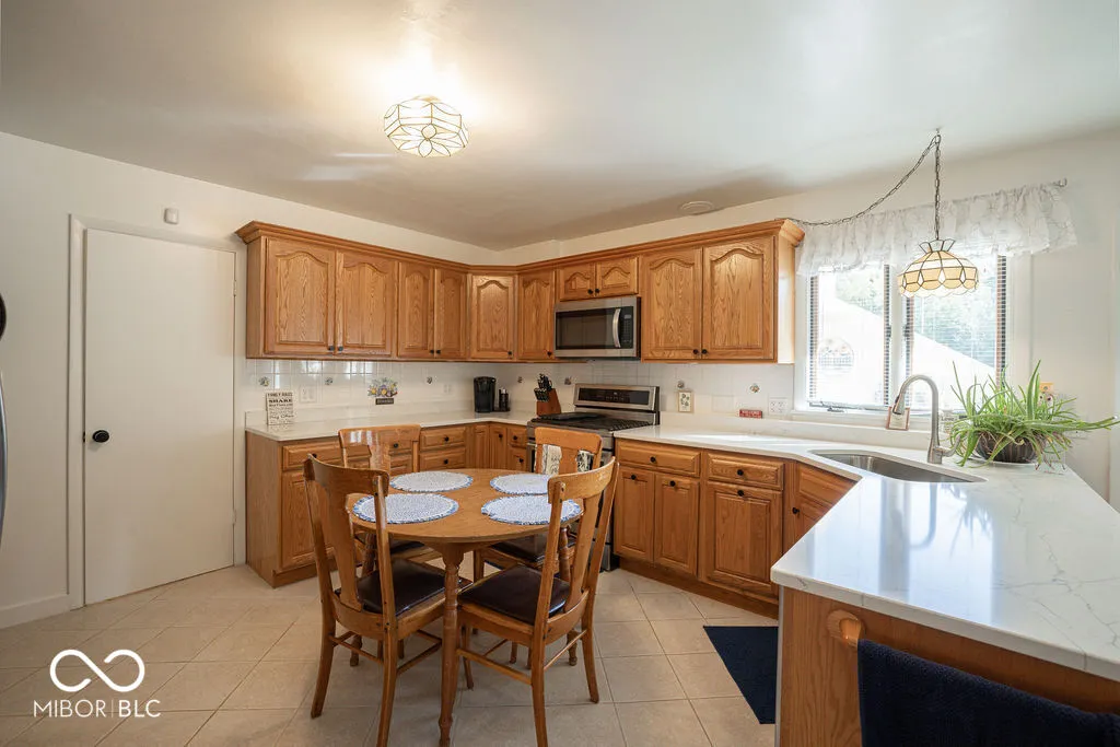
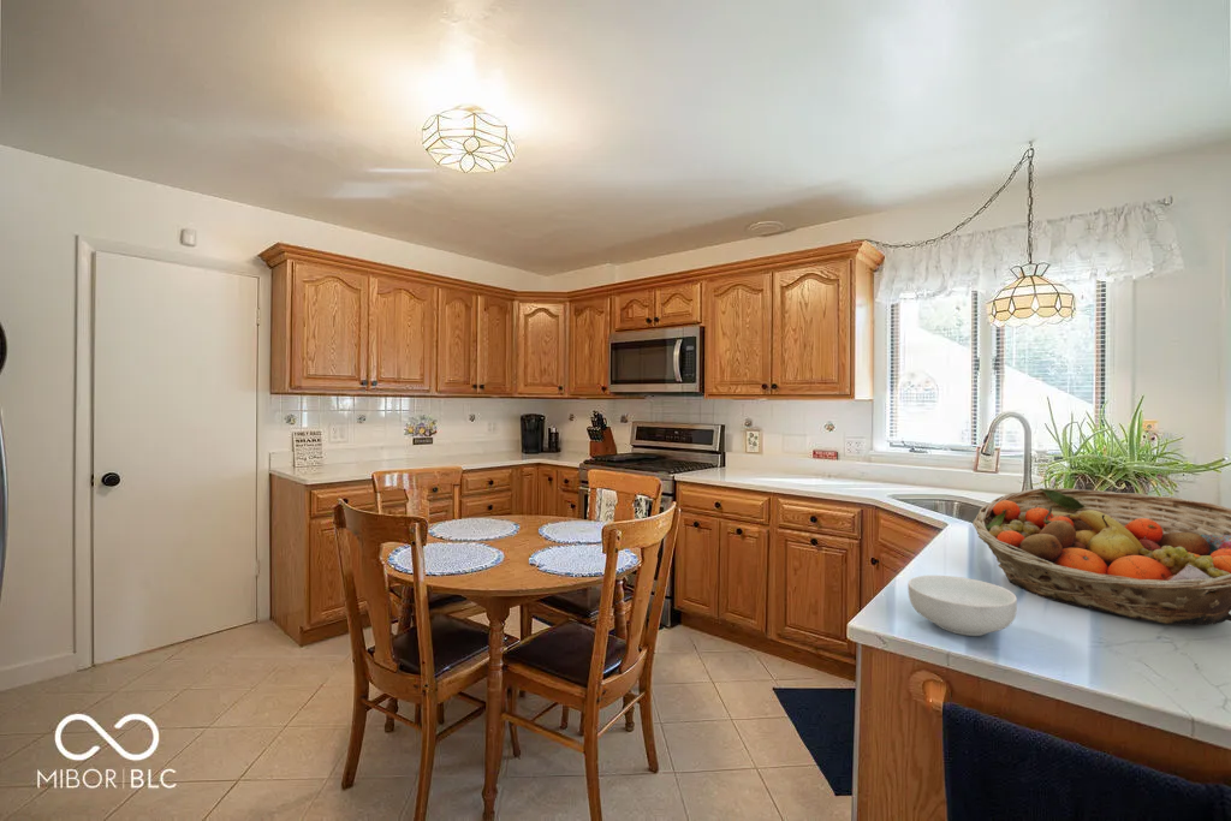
+ cereal bowl [906,575,1018,637]
+ fruit basket [971,487,1231,626]
